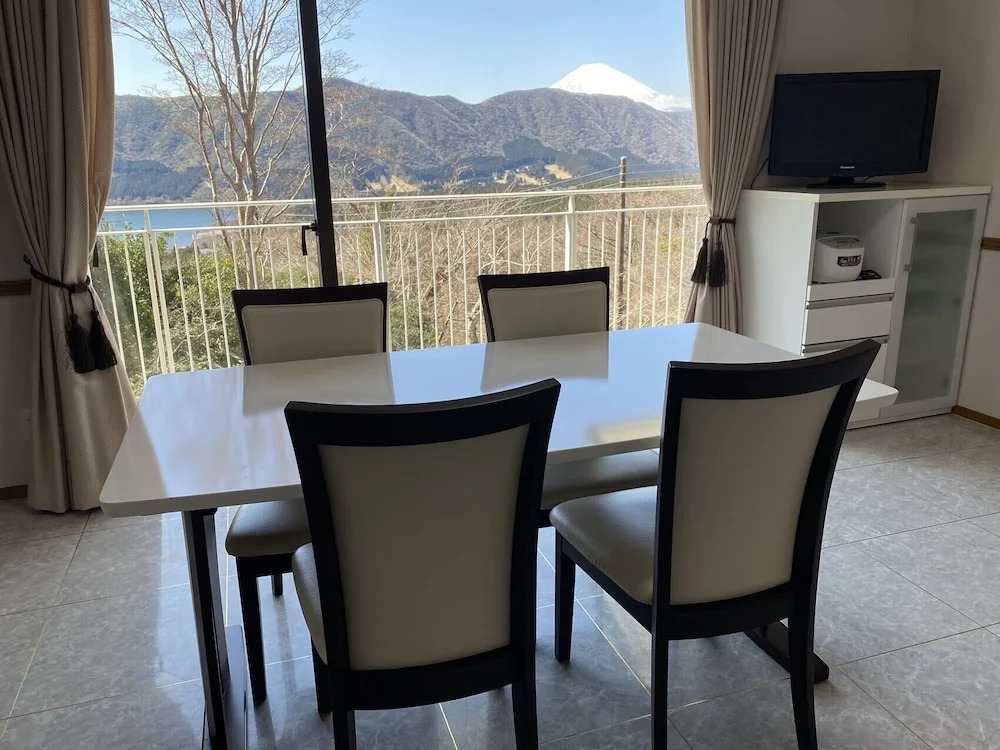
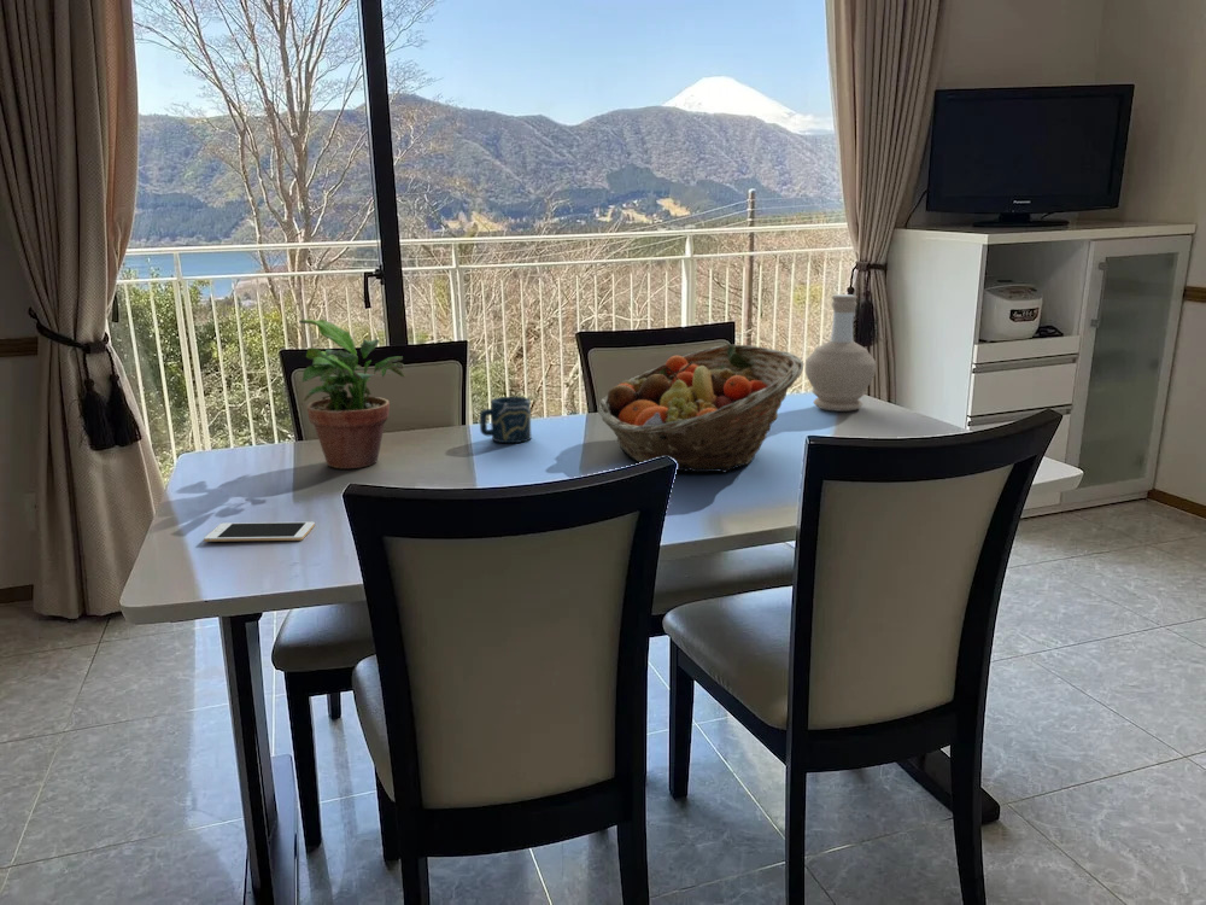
+ fruit basket [597,343,806,473]
+ bottle [804,293,877,413]
+ potted plant [298,319,405,469]
+ cell phone [203,521,316,543]
+ cup [479,396,532,444]
